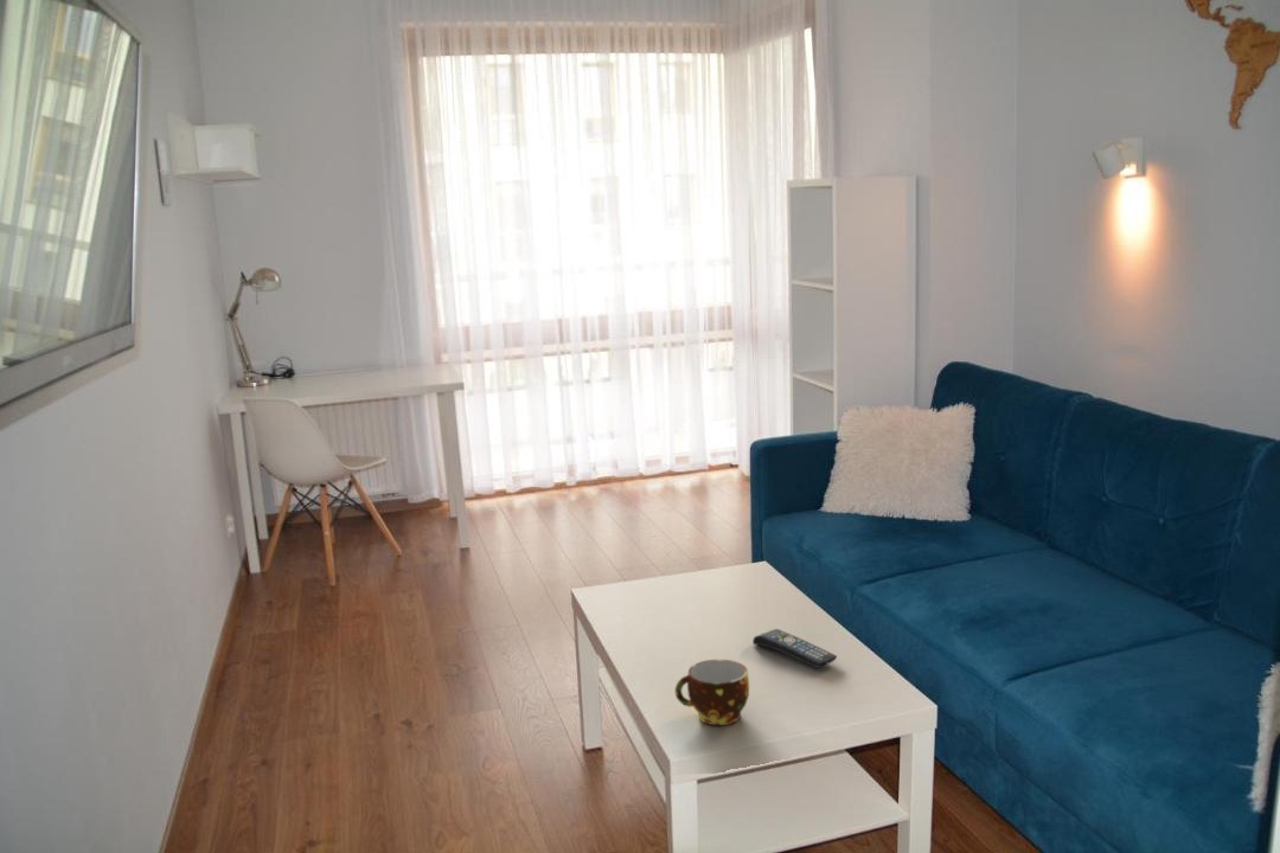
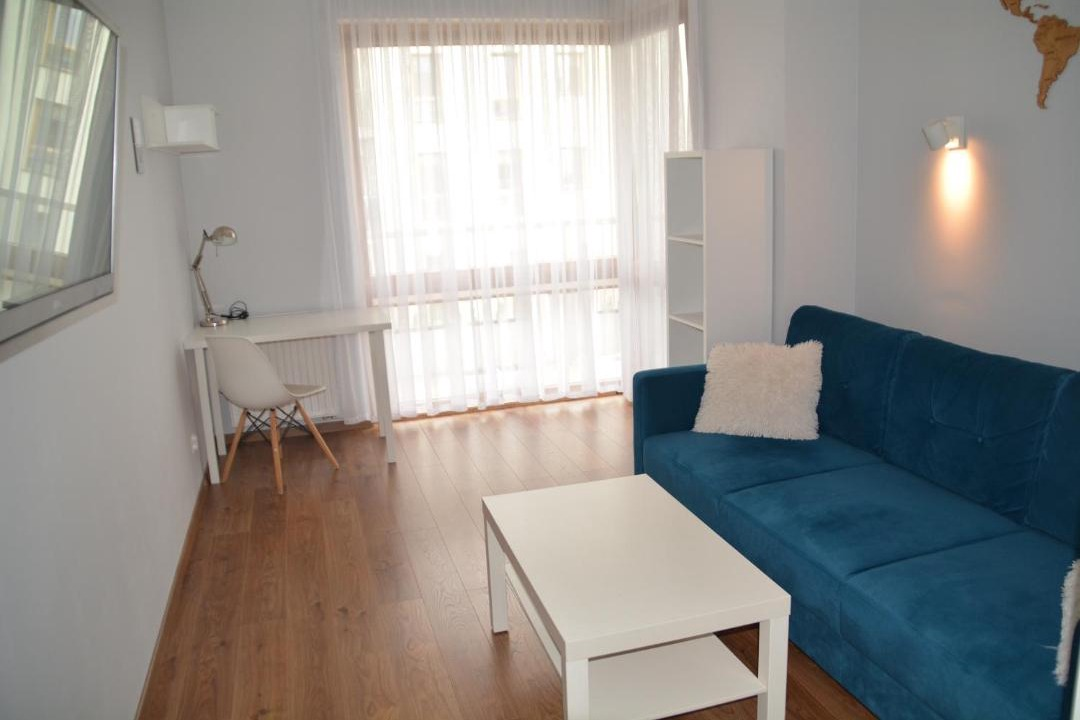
- remote control [751,628,838,669]
- cup [674,659,750,726]
